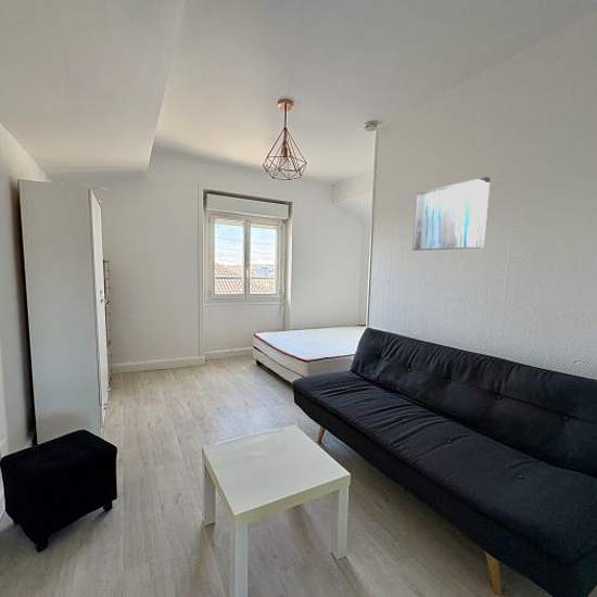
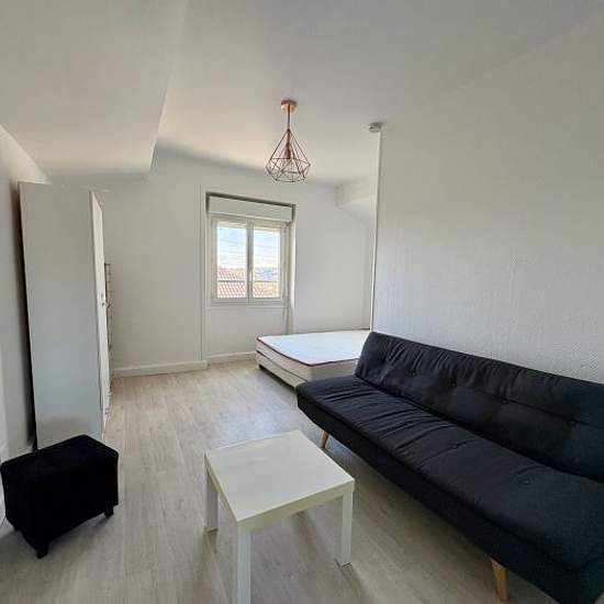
- wall art [411,176,492,252]
